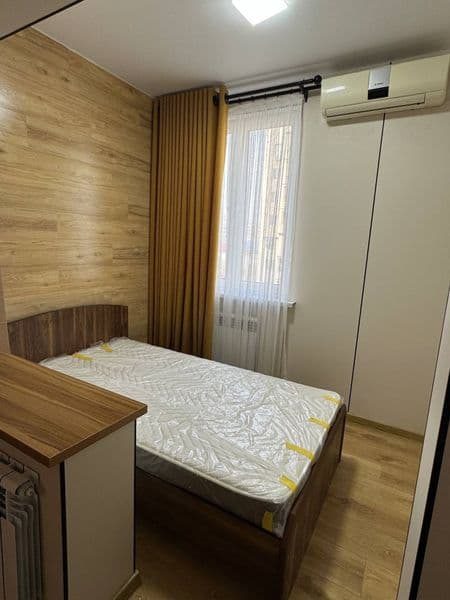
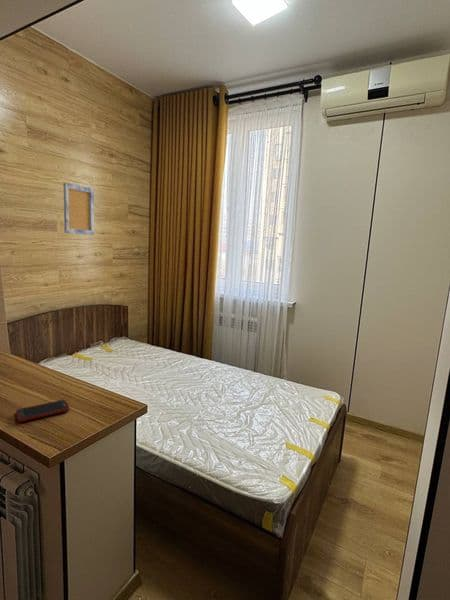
+ wall art [63,182,95,236]
+ cell phone [15,399,71,423]
